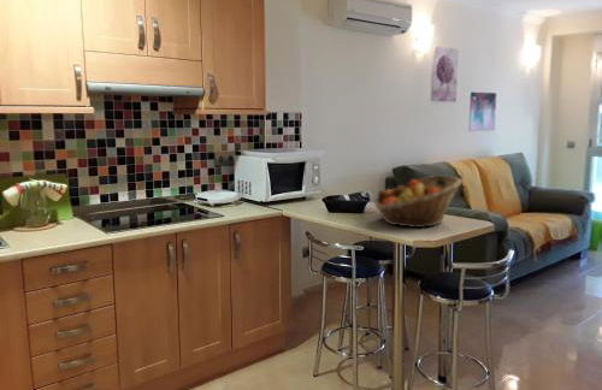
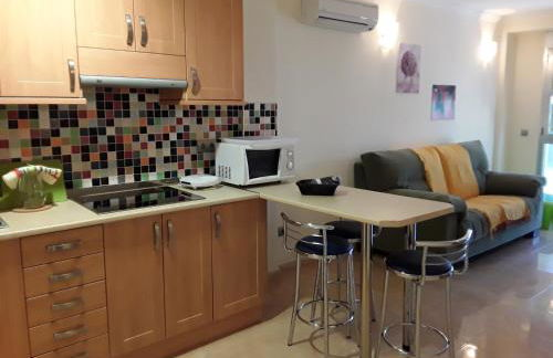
- fruit basket [373,175,464,229]
